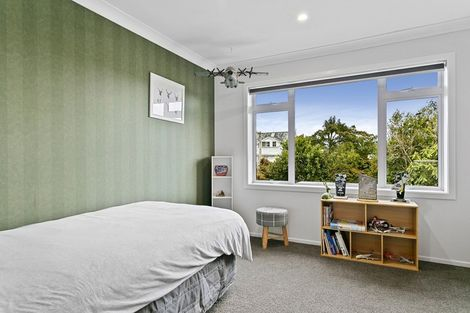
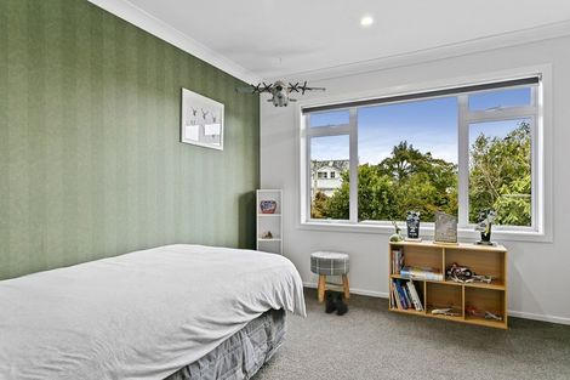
+ boots [324,293,349,316]
